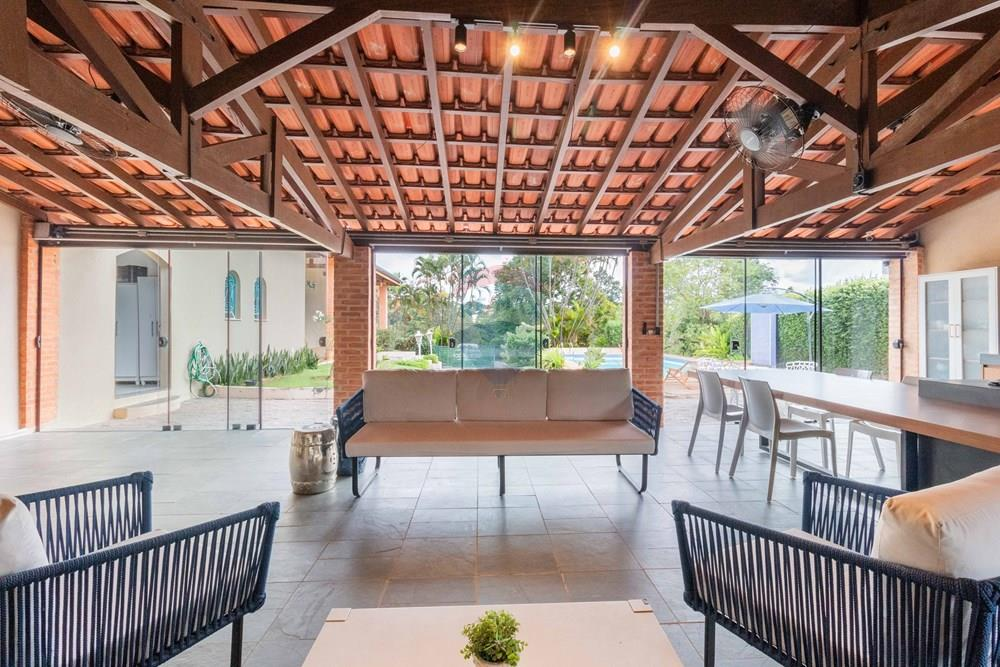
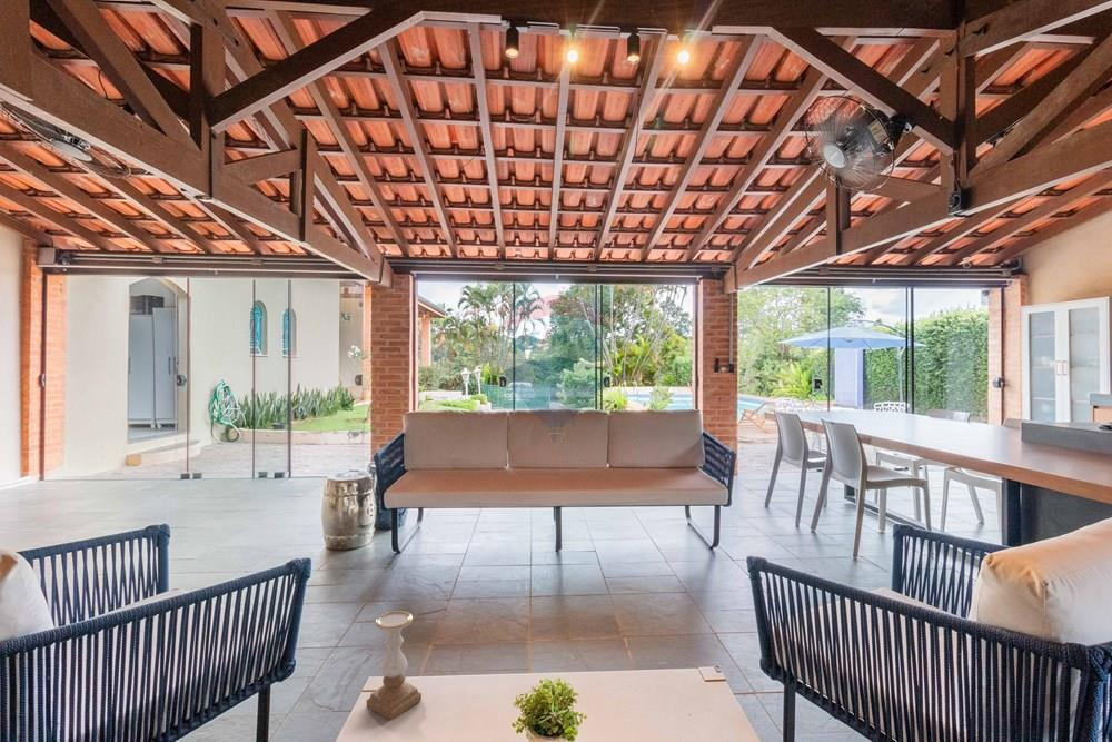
+ candle holder [366,610,423,721]
